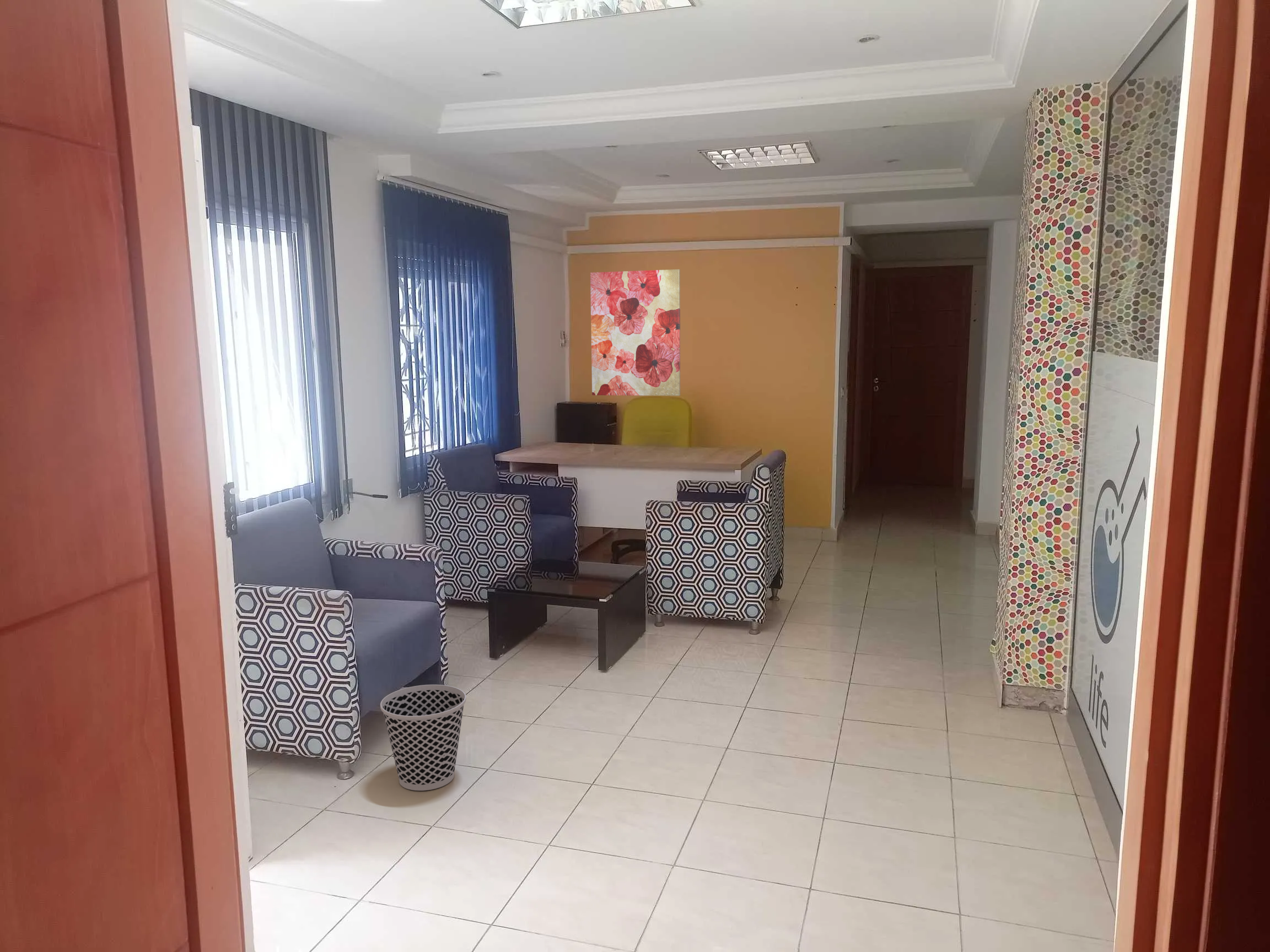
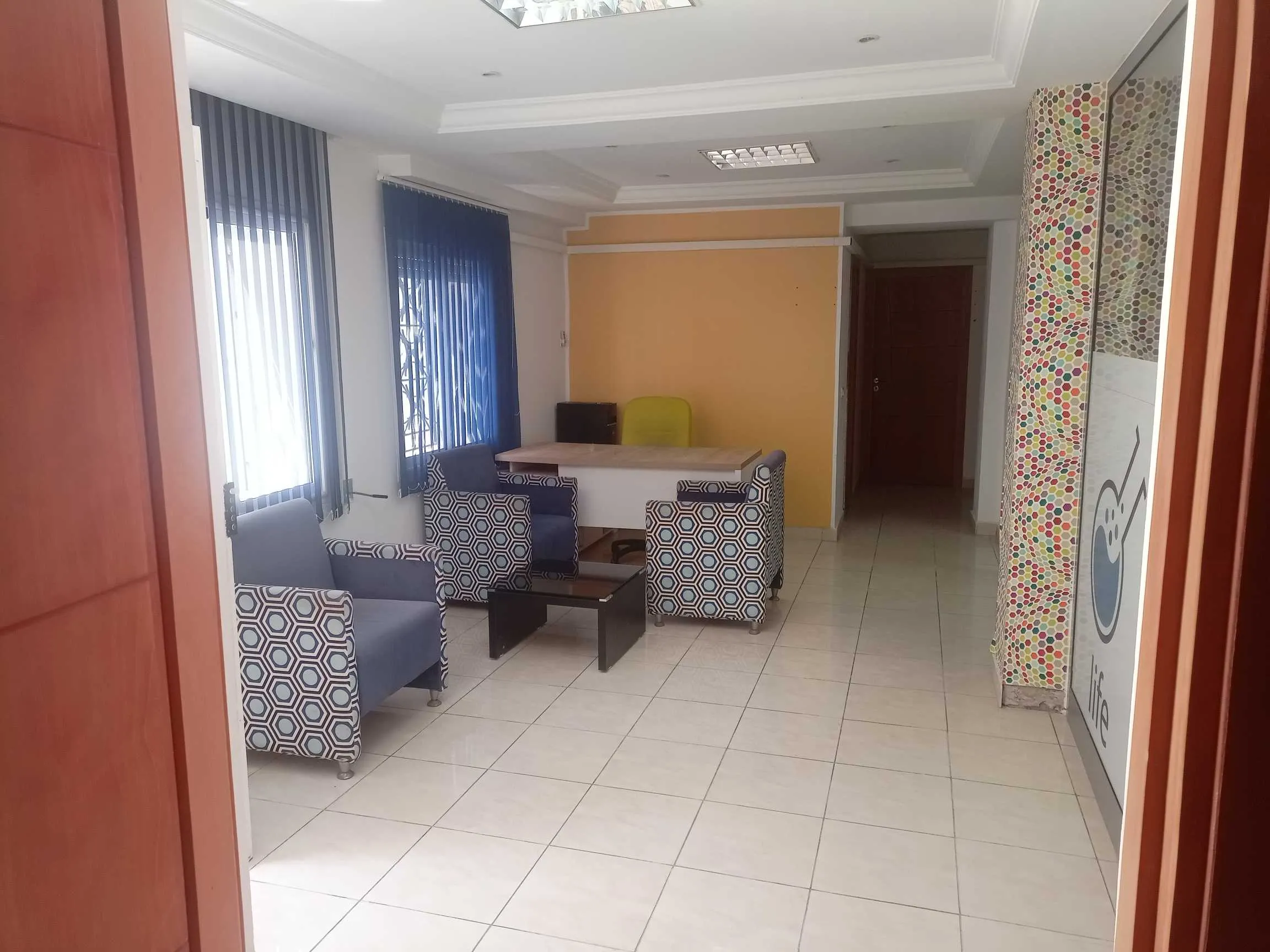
- wastebasket [380,684,467,791]
- wall art [590,269,681,396]
